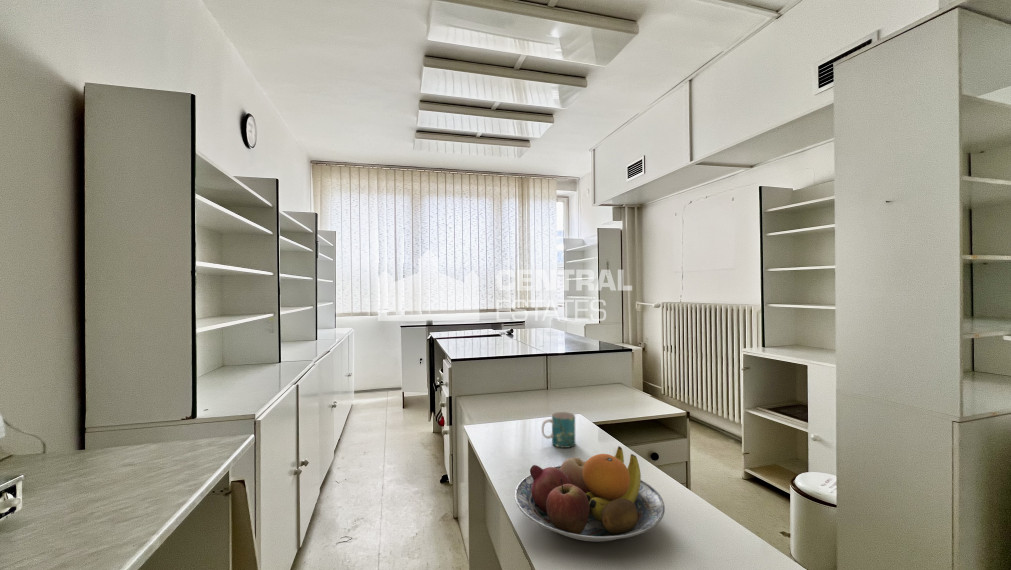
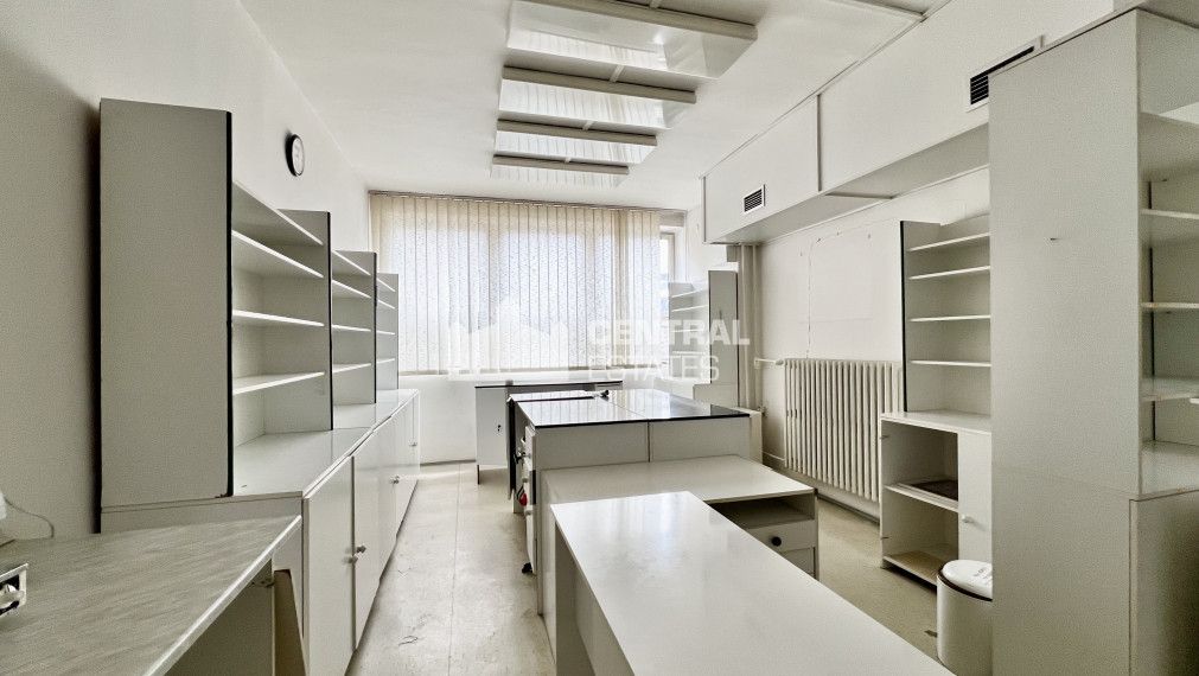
- fruit bowl [514,445,666,542]
- mug [541,411,576,449]
